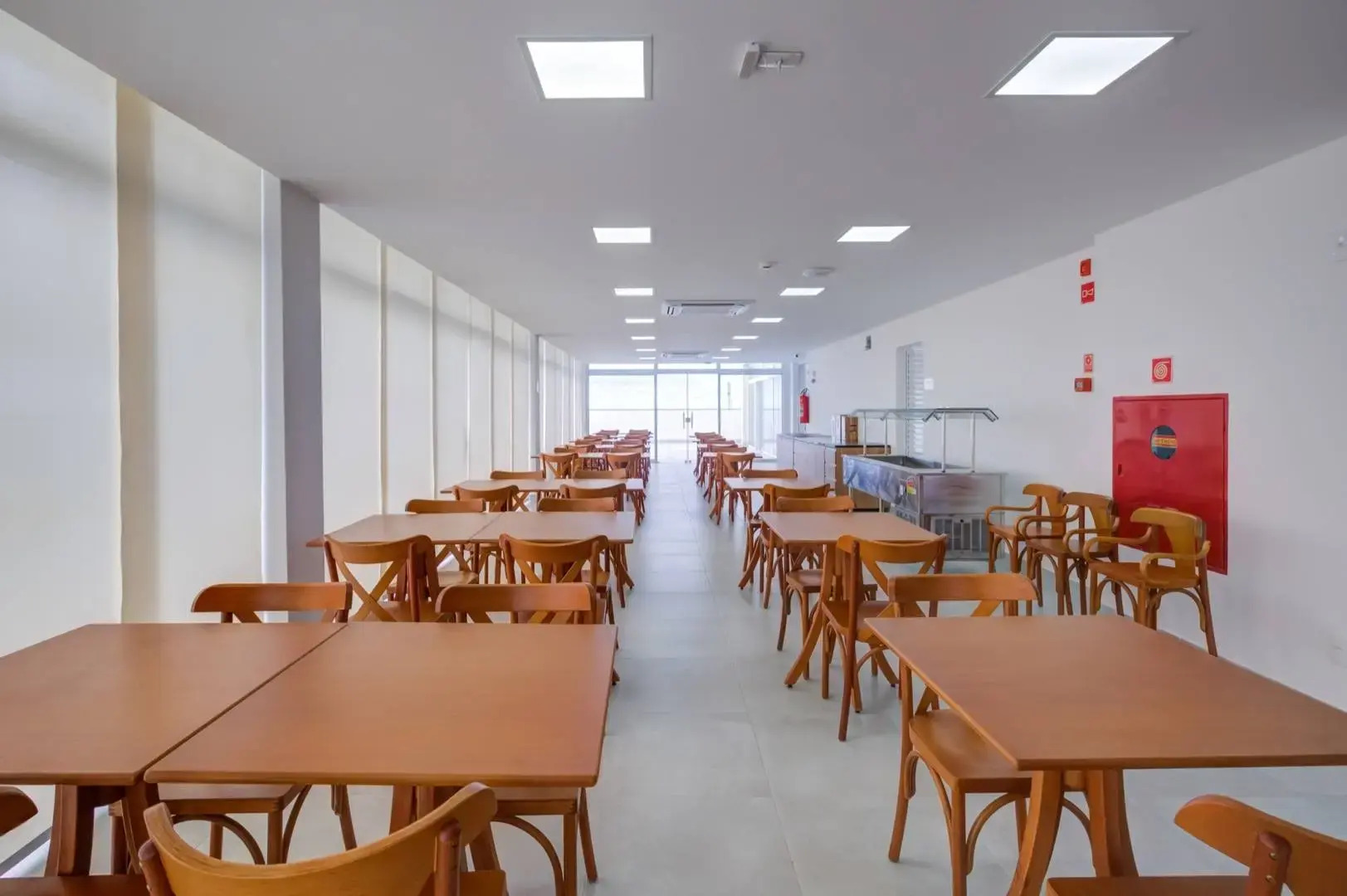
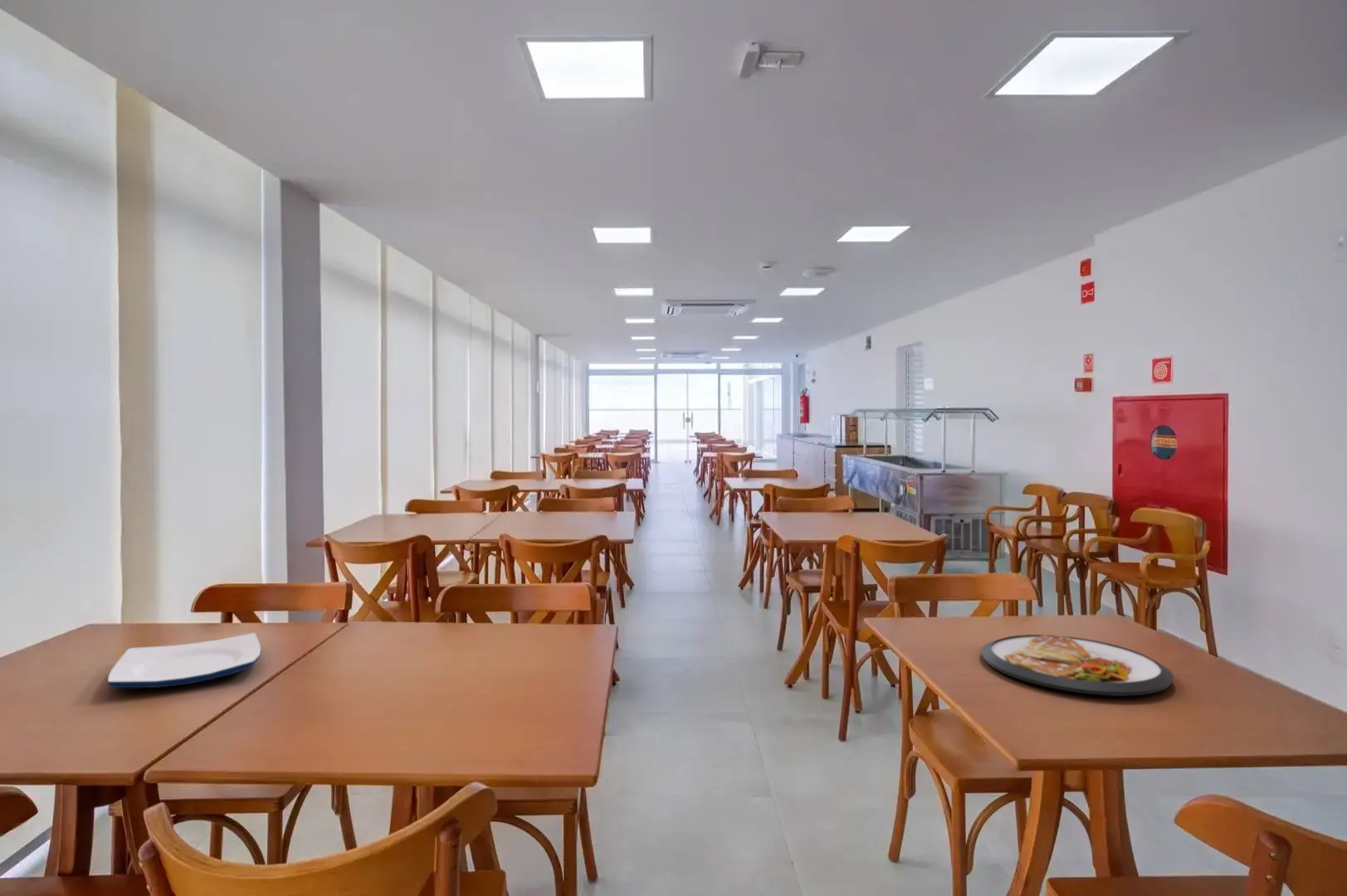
+ plate [107,632,261,689]
+ dish [980,634,1174,697]
